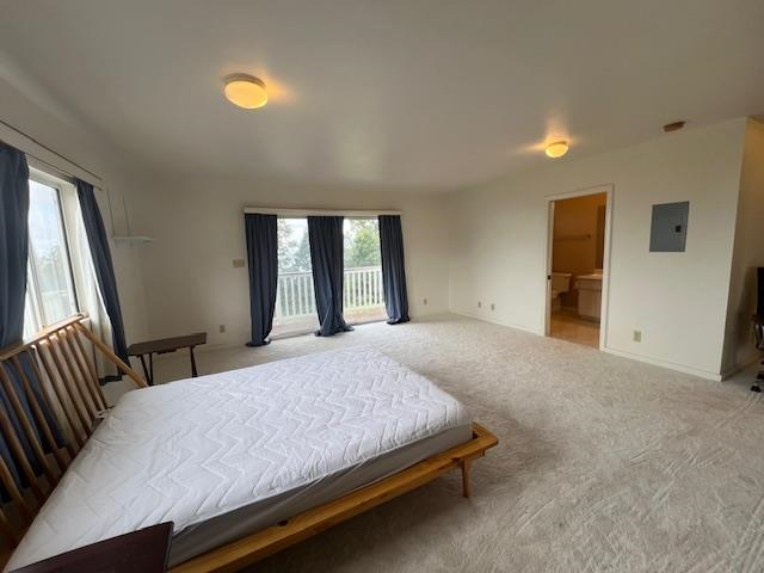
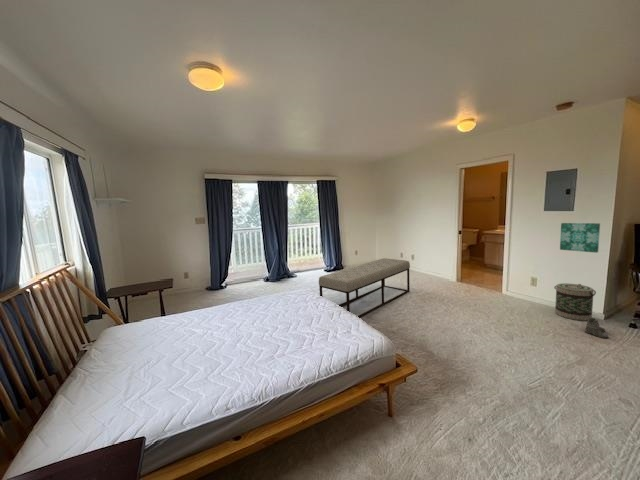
+ basket [553,282,597,321]
+ boots [584,317,610,339]
+ wall art [559,222,601,254]
+ bench [318,257,411,319]
